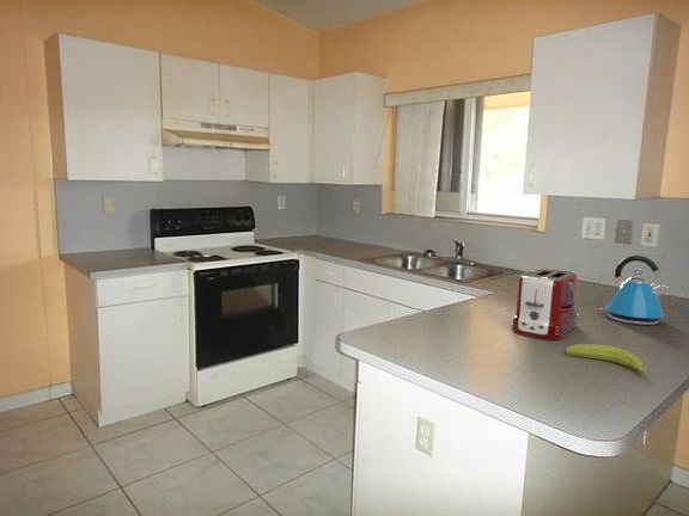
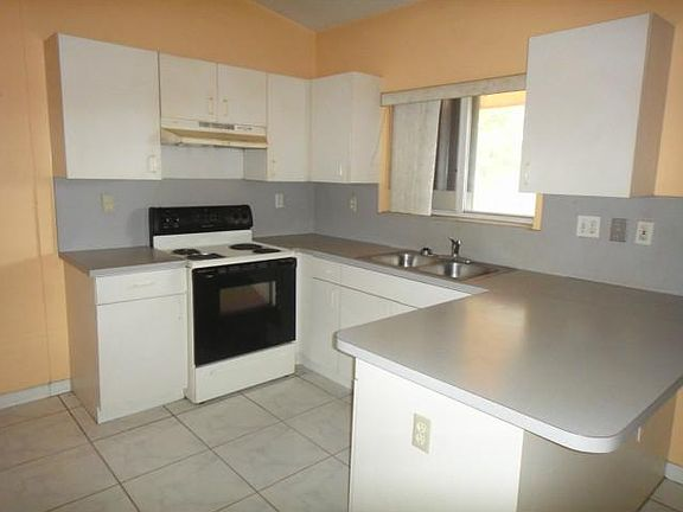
- toaster [510,269,580,340]
- kettle [599,254,670,326]
- fruit [565,343,646,376]
